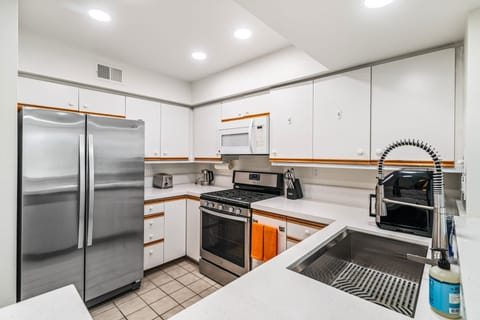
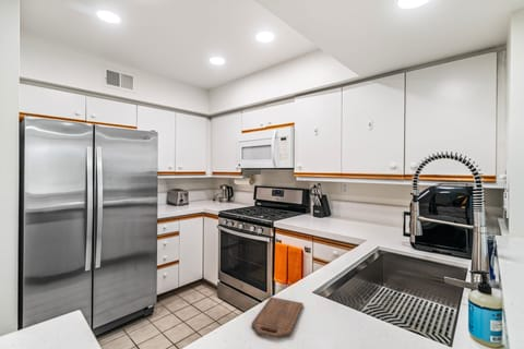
+ cutting board [250,296,305,339]
